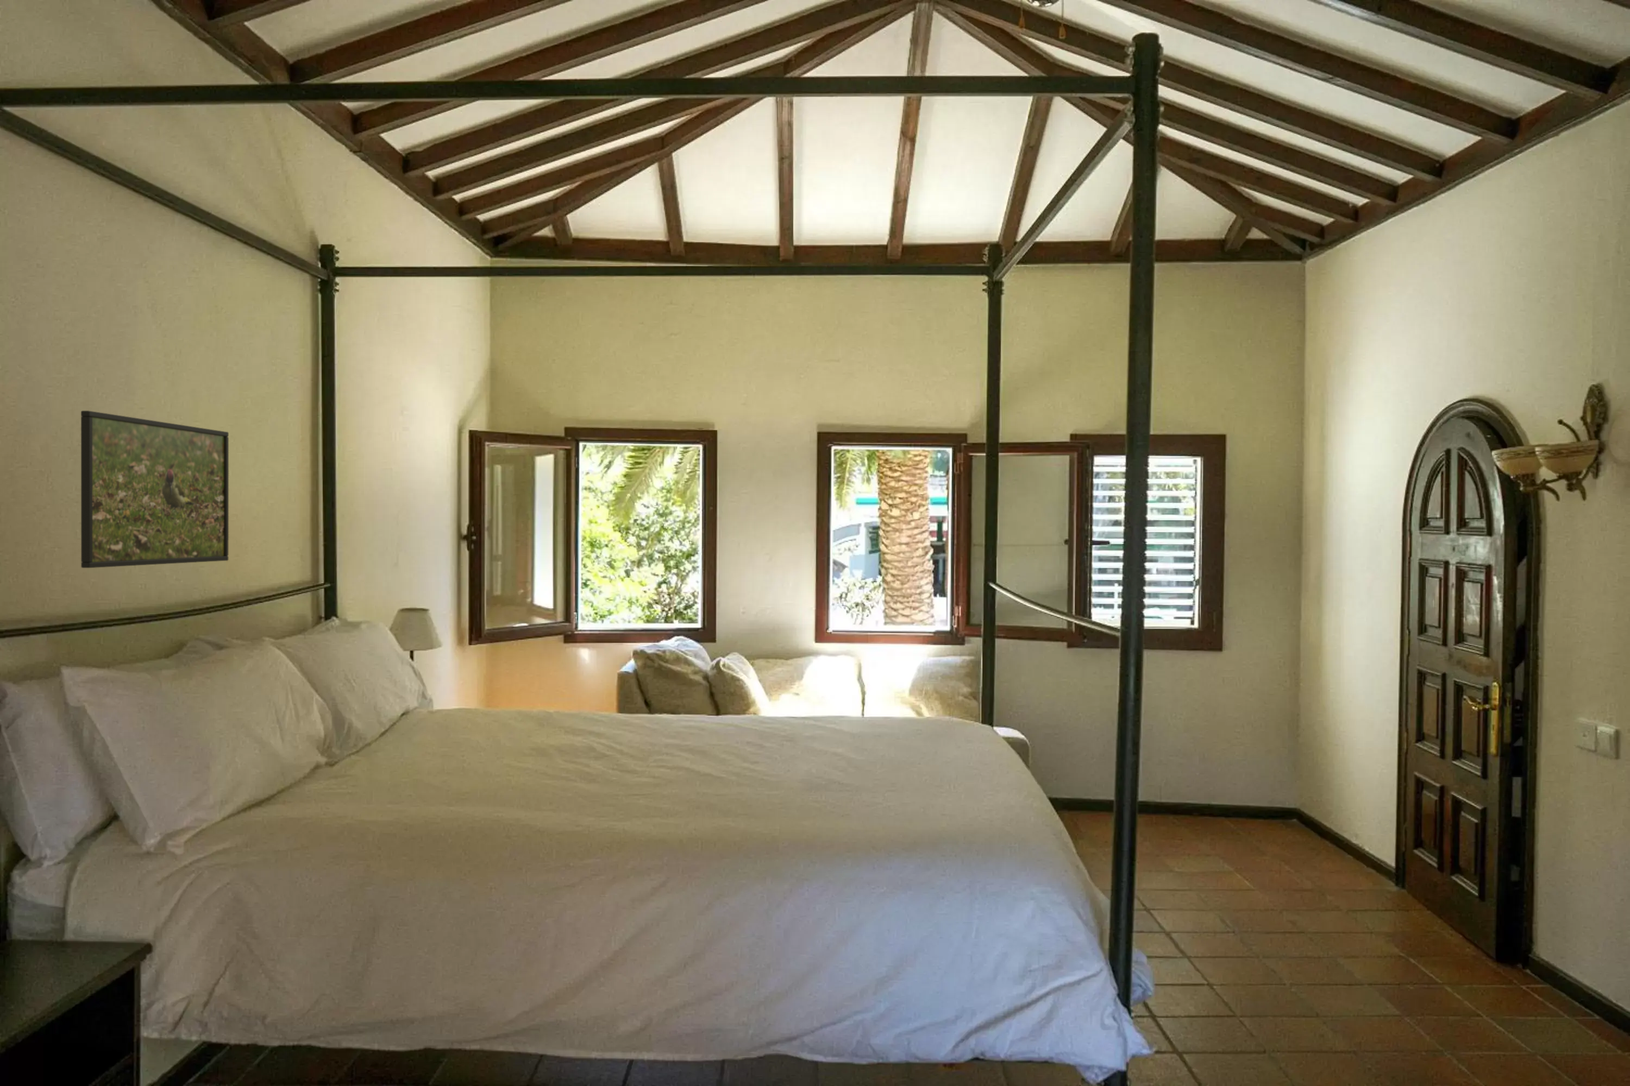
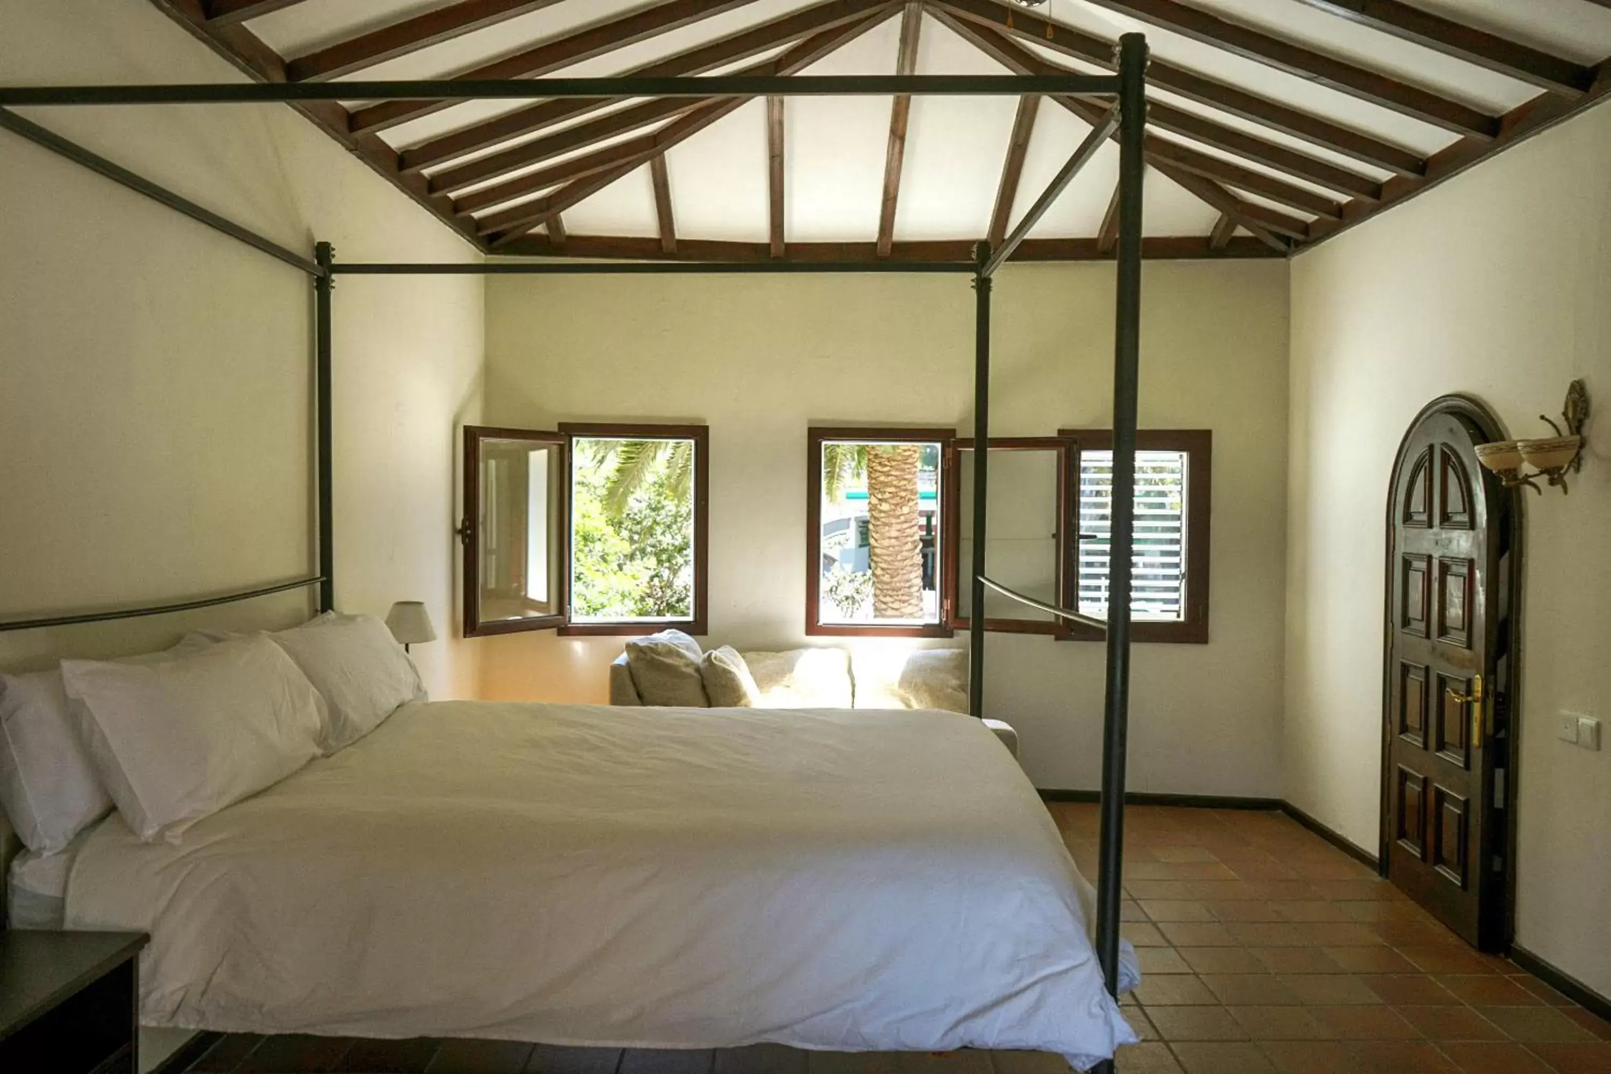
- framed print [80,410,229,568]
